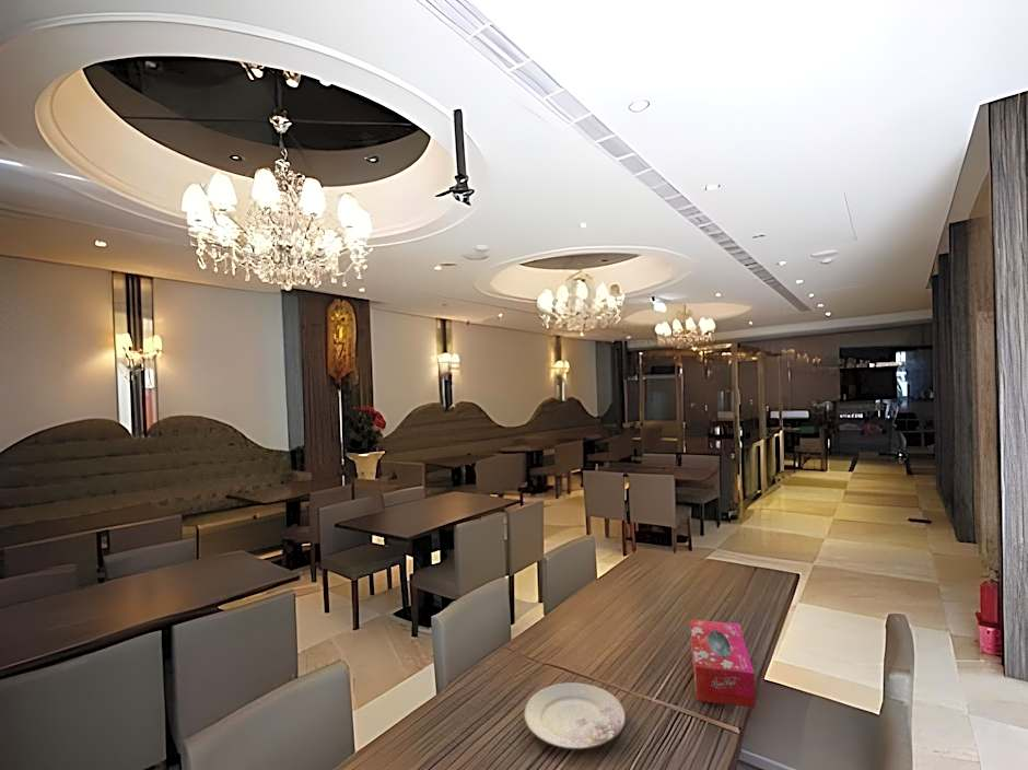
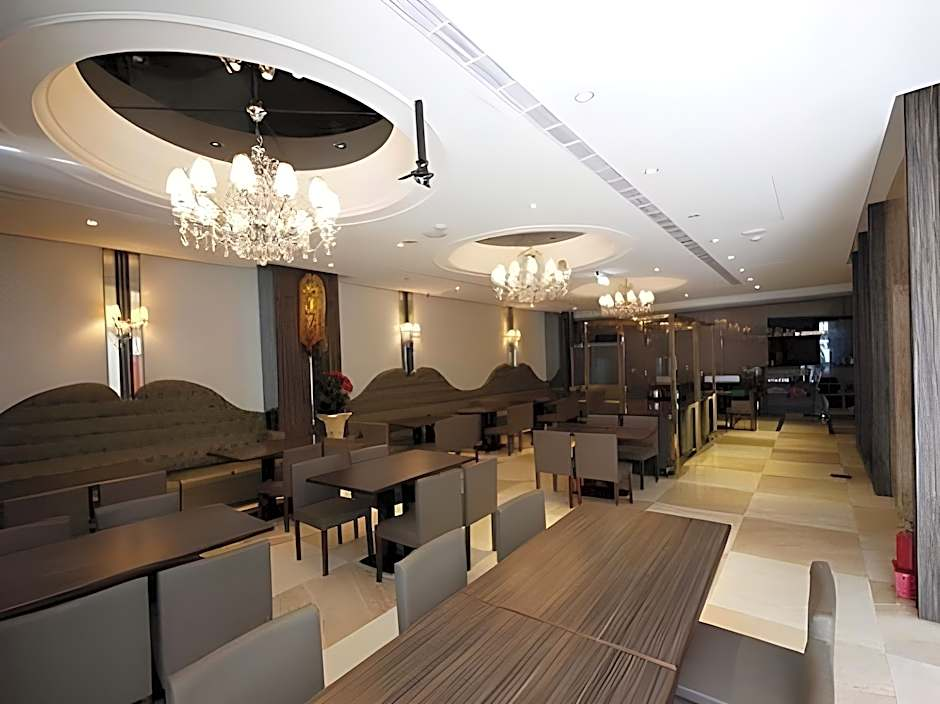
- plate [523,681,627,750]
- tissue box [689,619,757,709]
